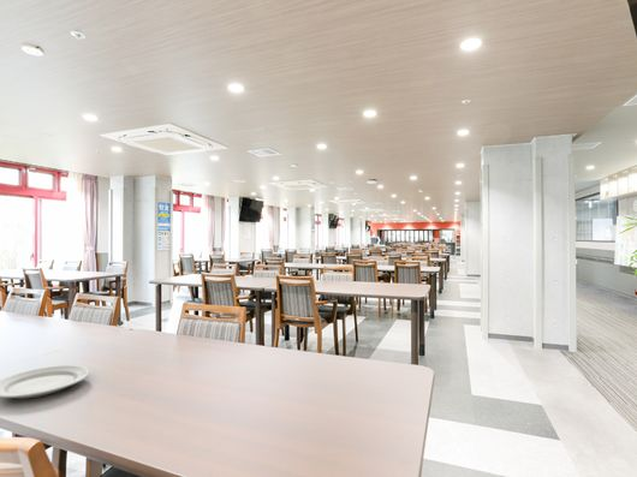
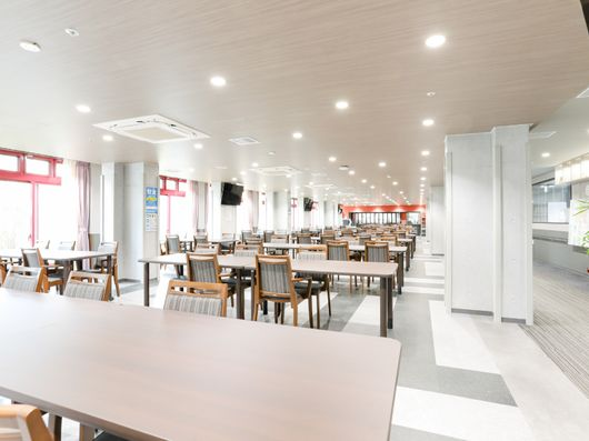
- chinaware [0,364,90,400]
